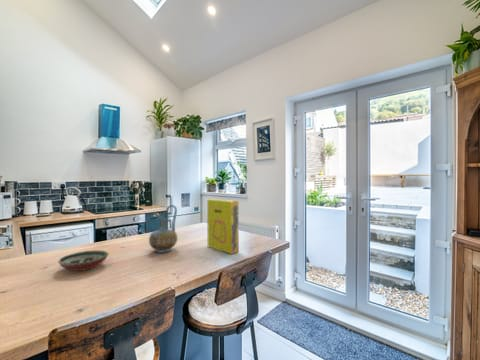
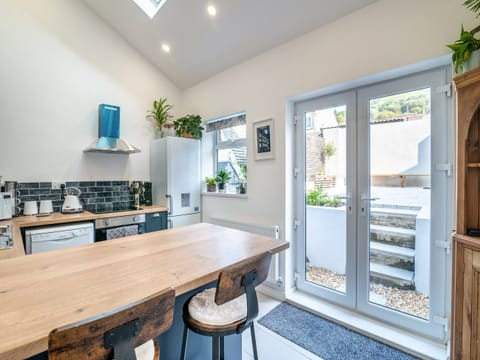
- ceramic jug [148,204,178,254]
- cereal box [206,198,240,255]
- decorative bowl [57,249,109,272]
